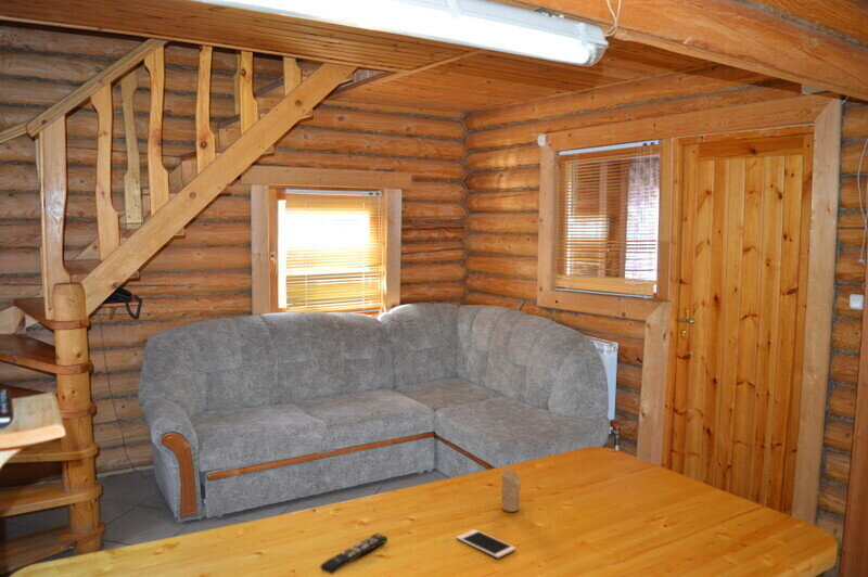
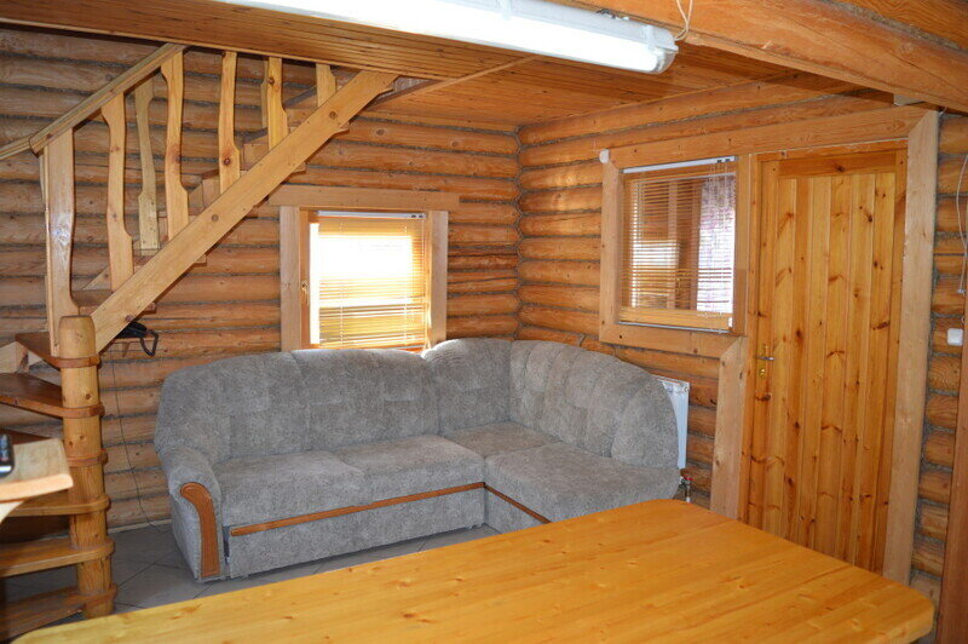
- cell phone [456,528,516,560]
- candle [500,469,522,513]
- remote control [319,533,388,576]
